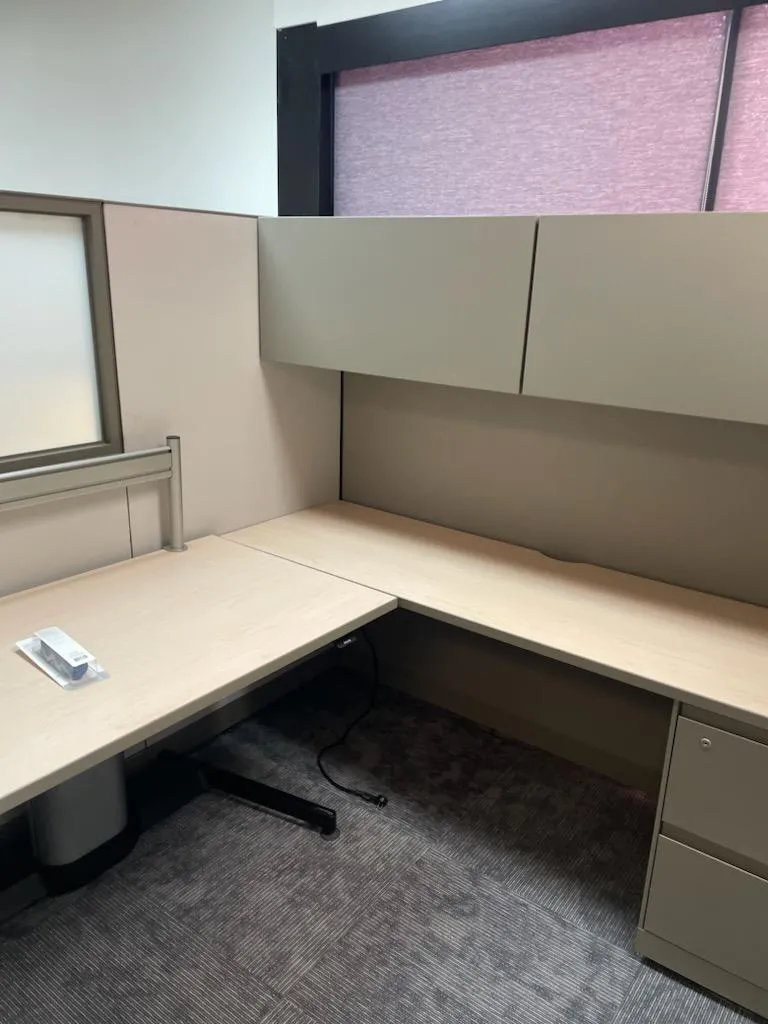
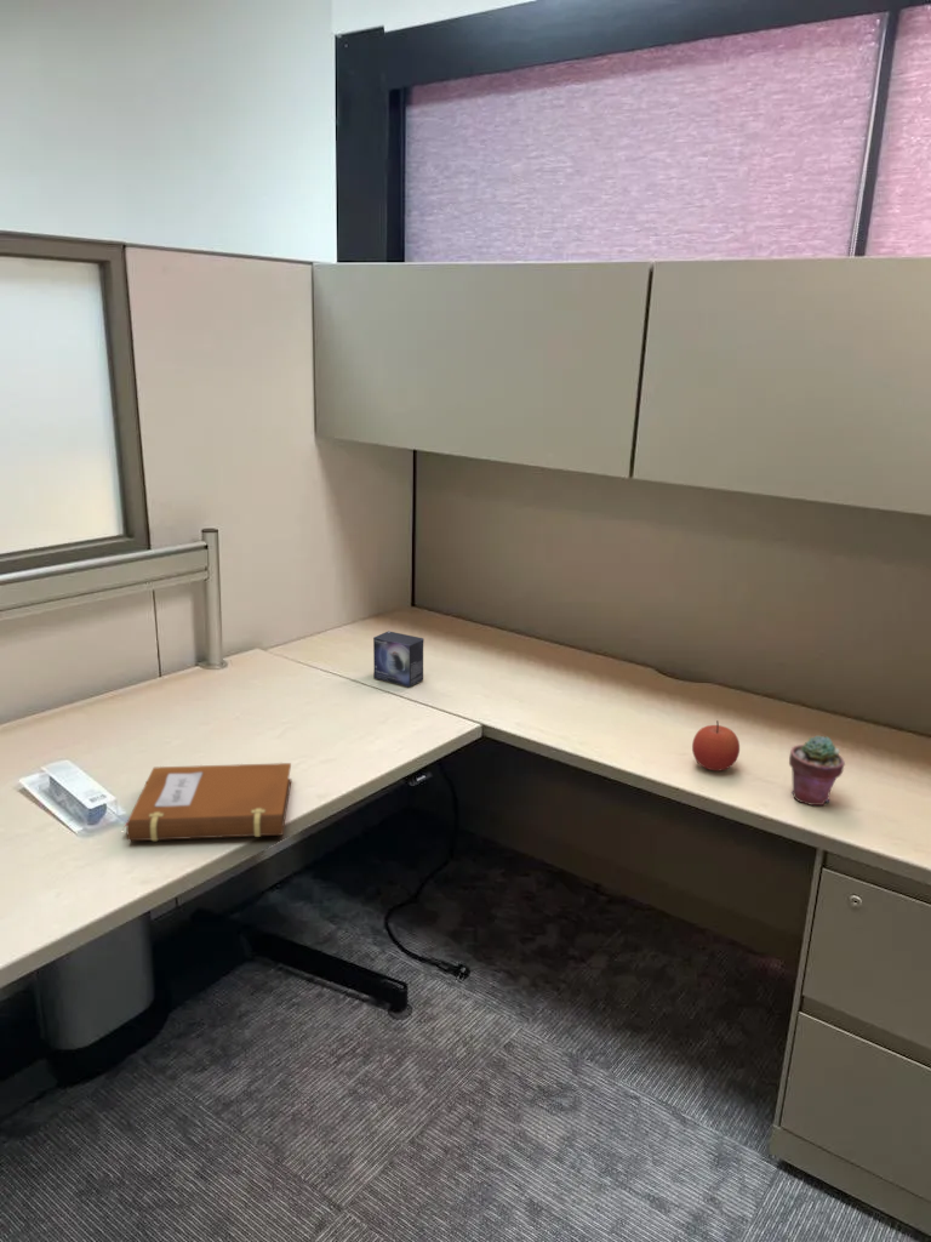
+ notebook [122,762,292,843]
+ potted succulent [788,735,846,807]
+ apple [691,719,741,771]
+ small box [372,629,424,688]
